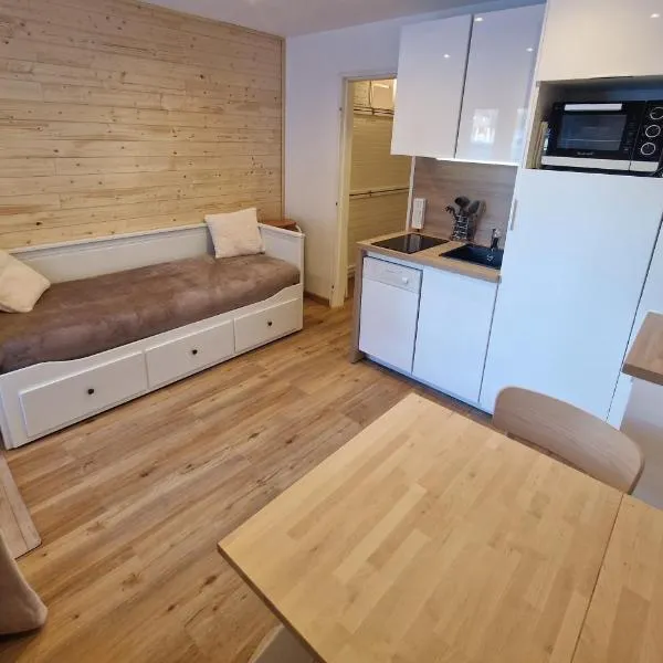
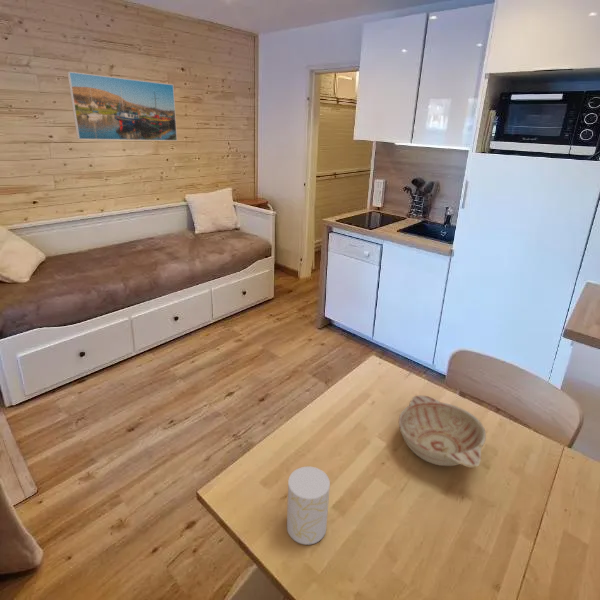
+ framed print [66,71,178,142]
+ decorative bowl [398,394,487,469]
+ cup [286,466,331,546]
